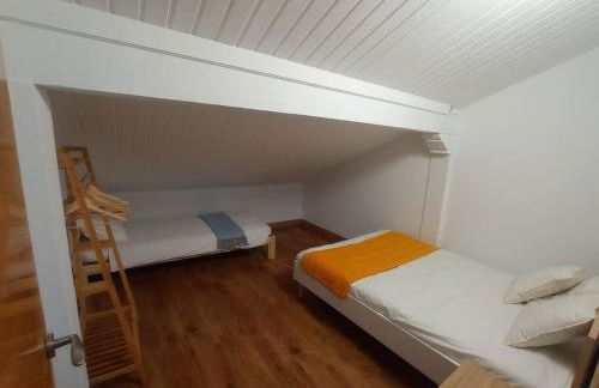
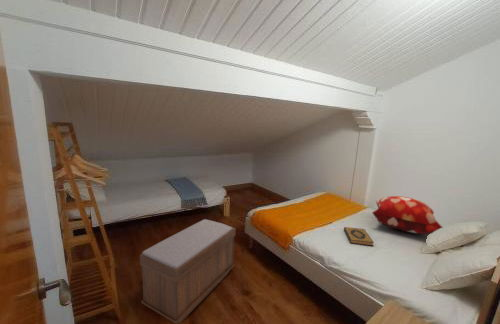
+ hardback book [343,226,375,247]
+ bench [139,218,237,324]
+ decorative pillow [371,195,444,235]
